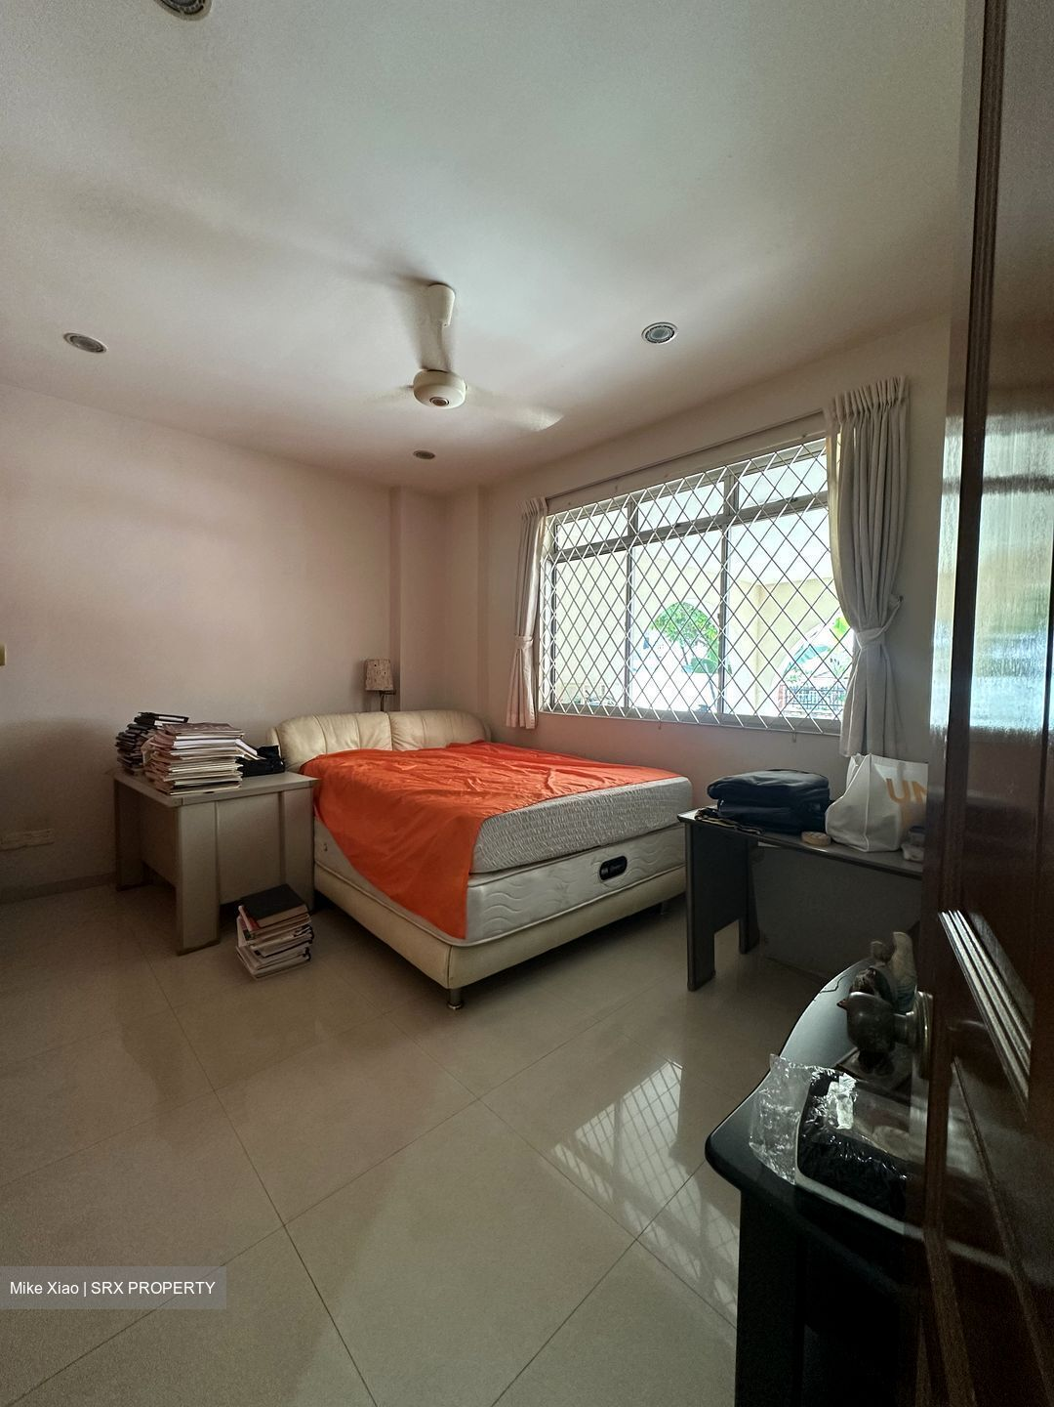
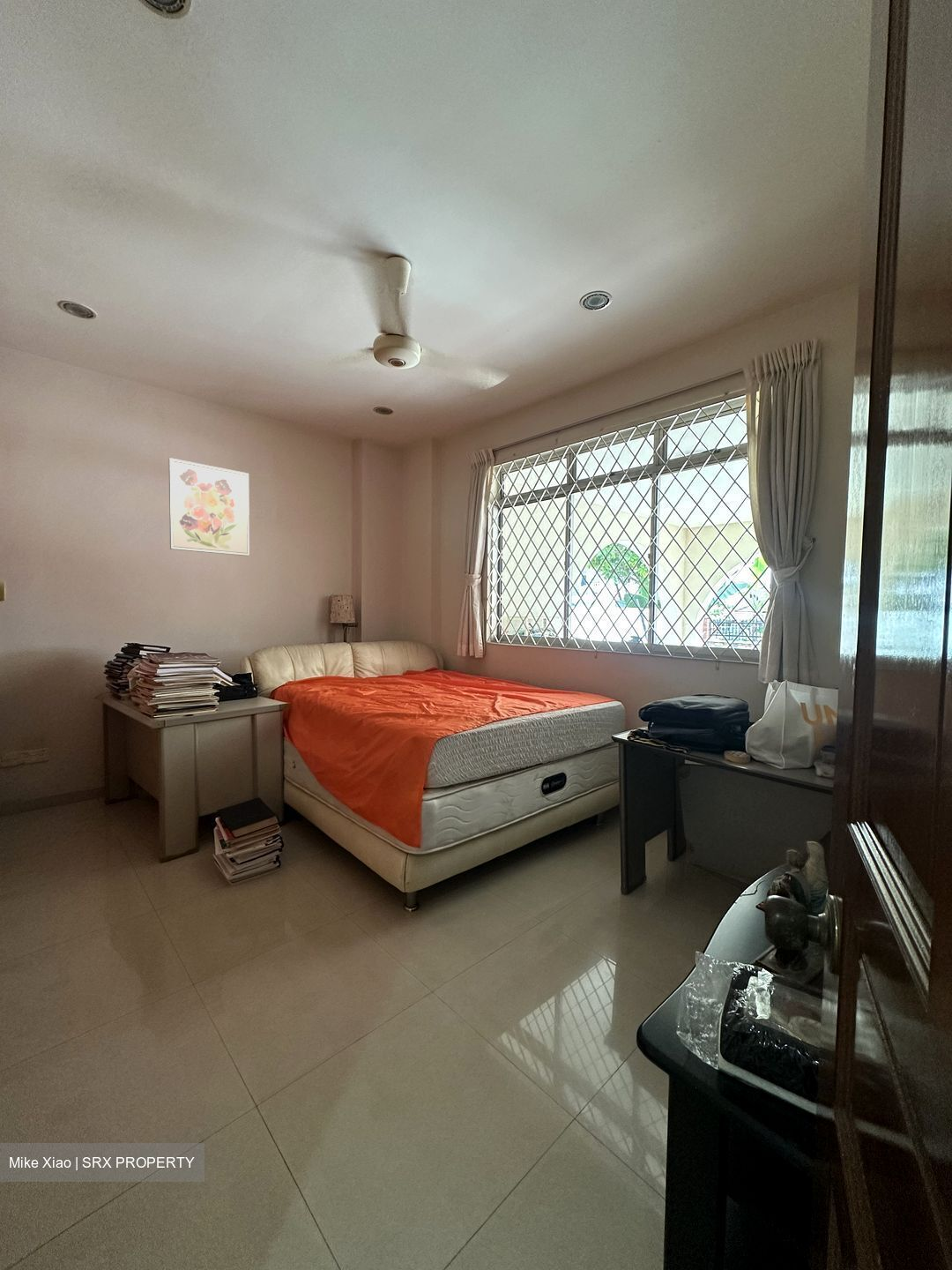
+ wall art [167,457,250,557]
